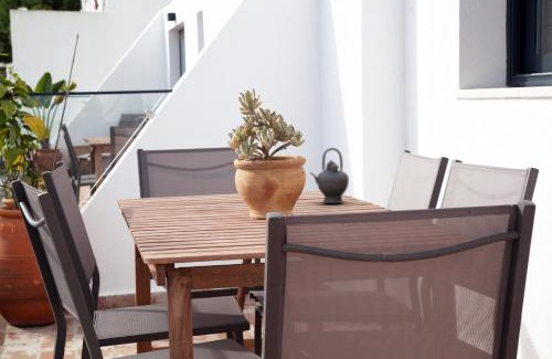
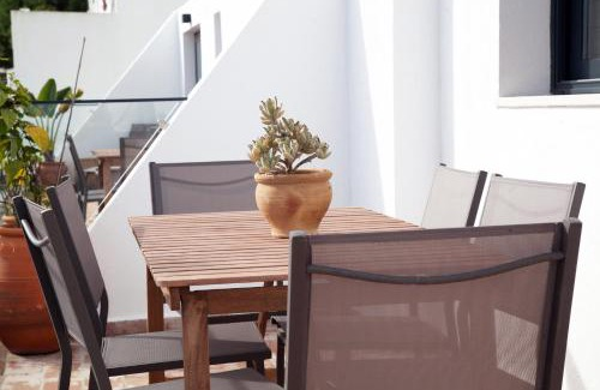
- teapot [309,147,350,204]
